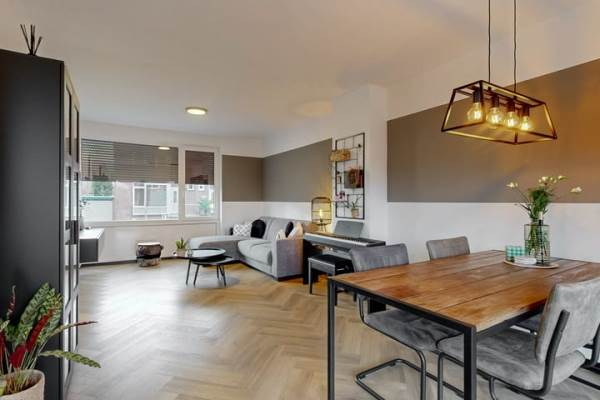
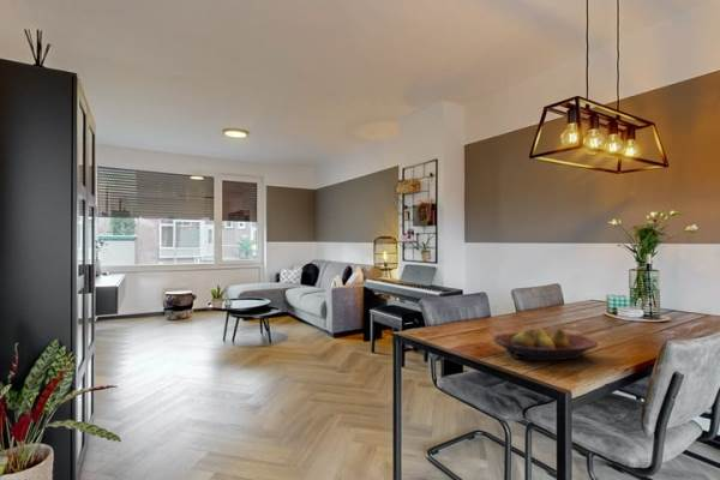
+ fruit bowl [491,326,599,362]
